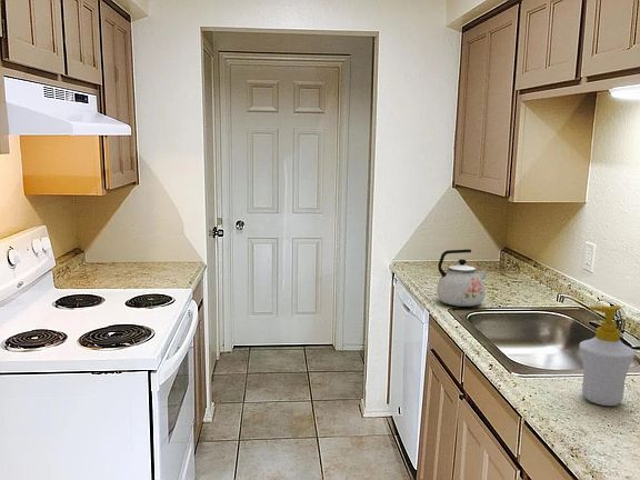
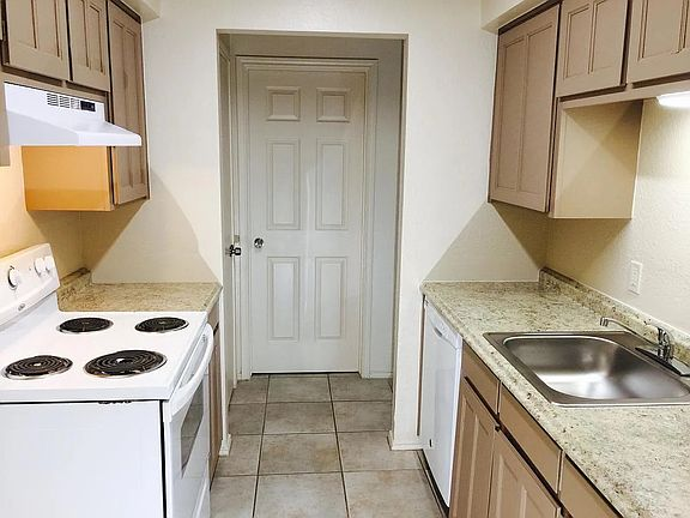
- soap bottle [578,304,636,407]
- kettle [436,248,488,308]
